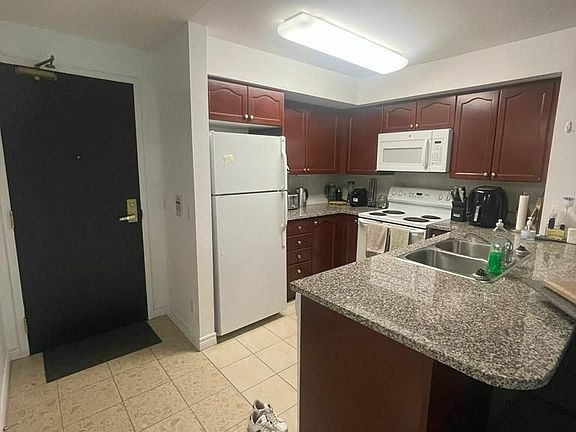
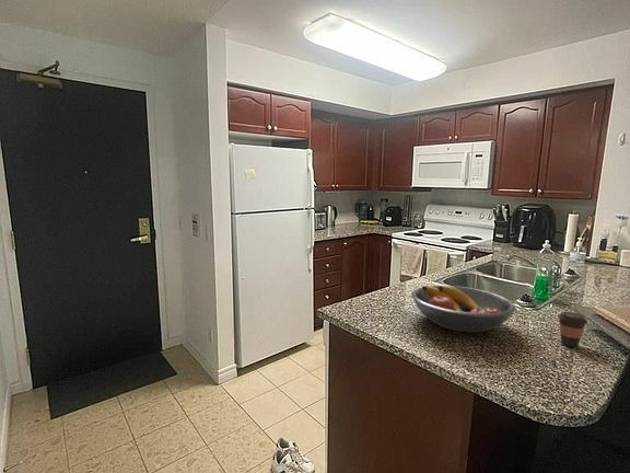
+ coffee cup [557,311,588,348]
+ fruit bowl [410,285,516,333]
